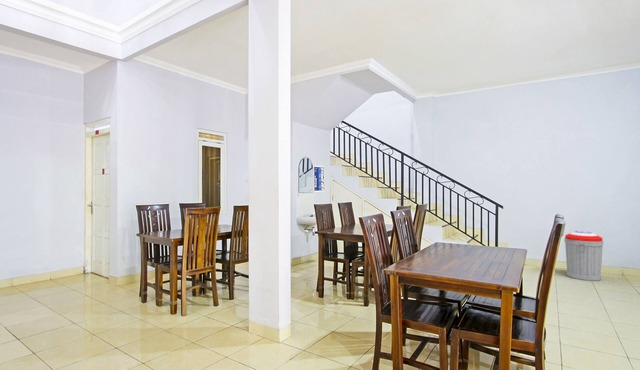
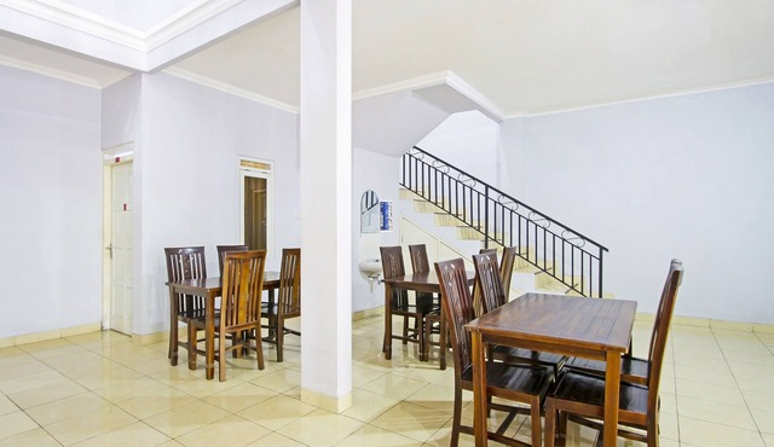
- trash can [563,230,604,282]
